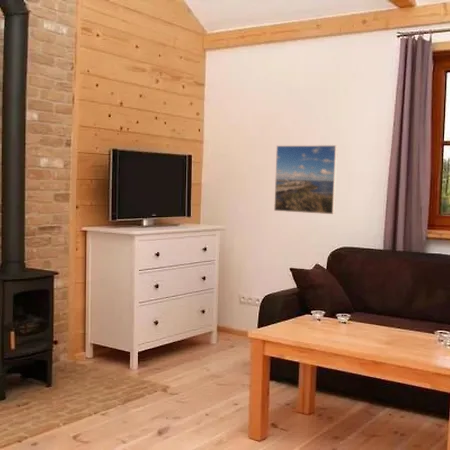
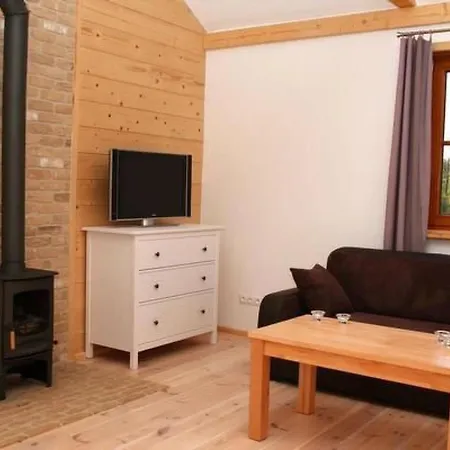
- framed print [273,144,339,215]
